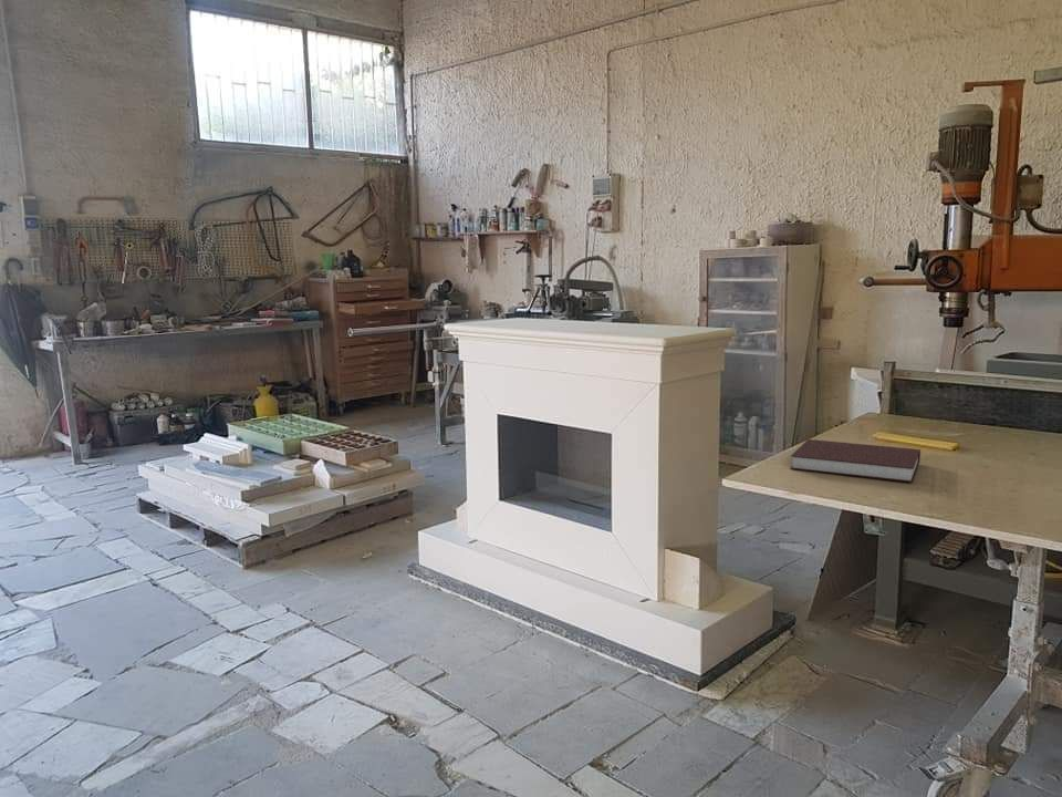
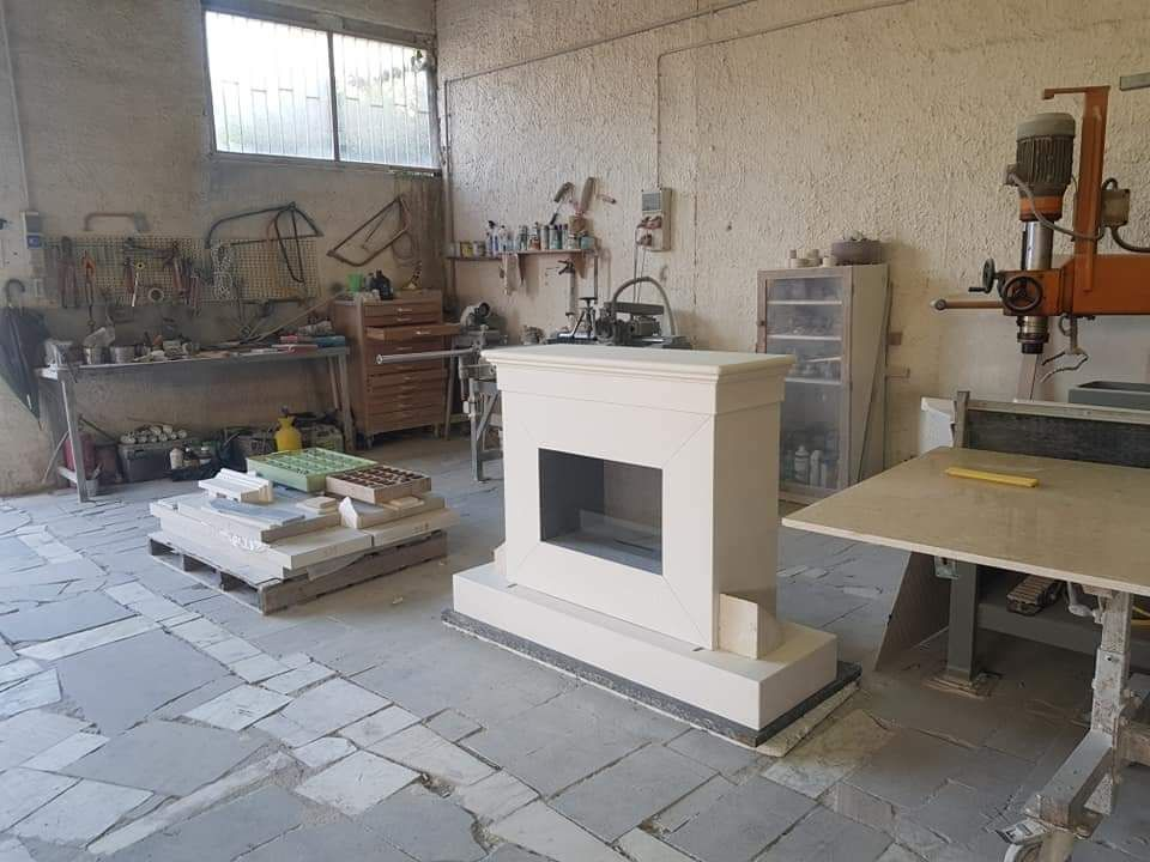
- notebook [790,438,922,484]
